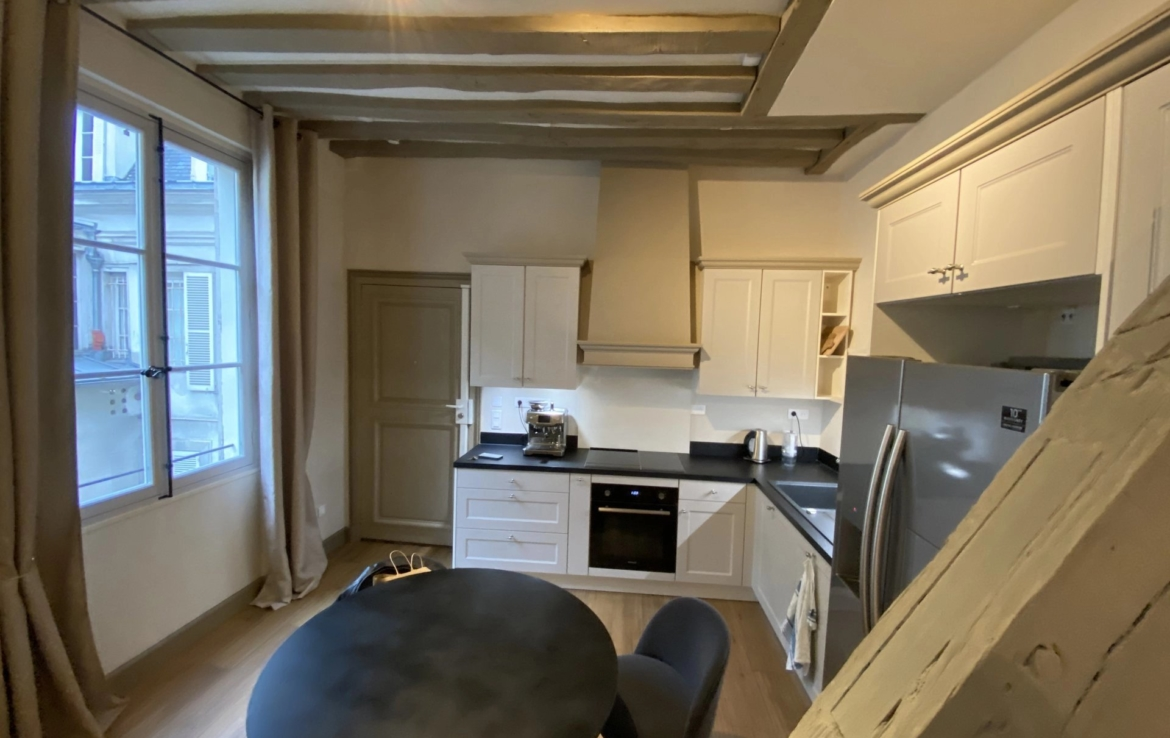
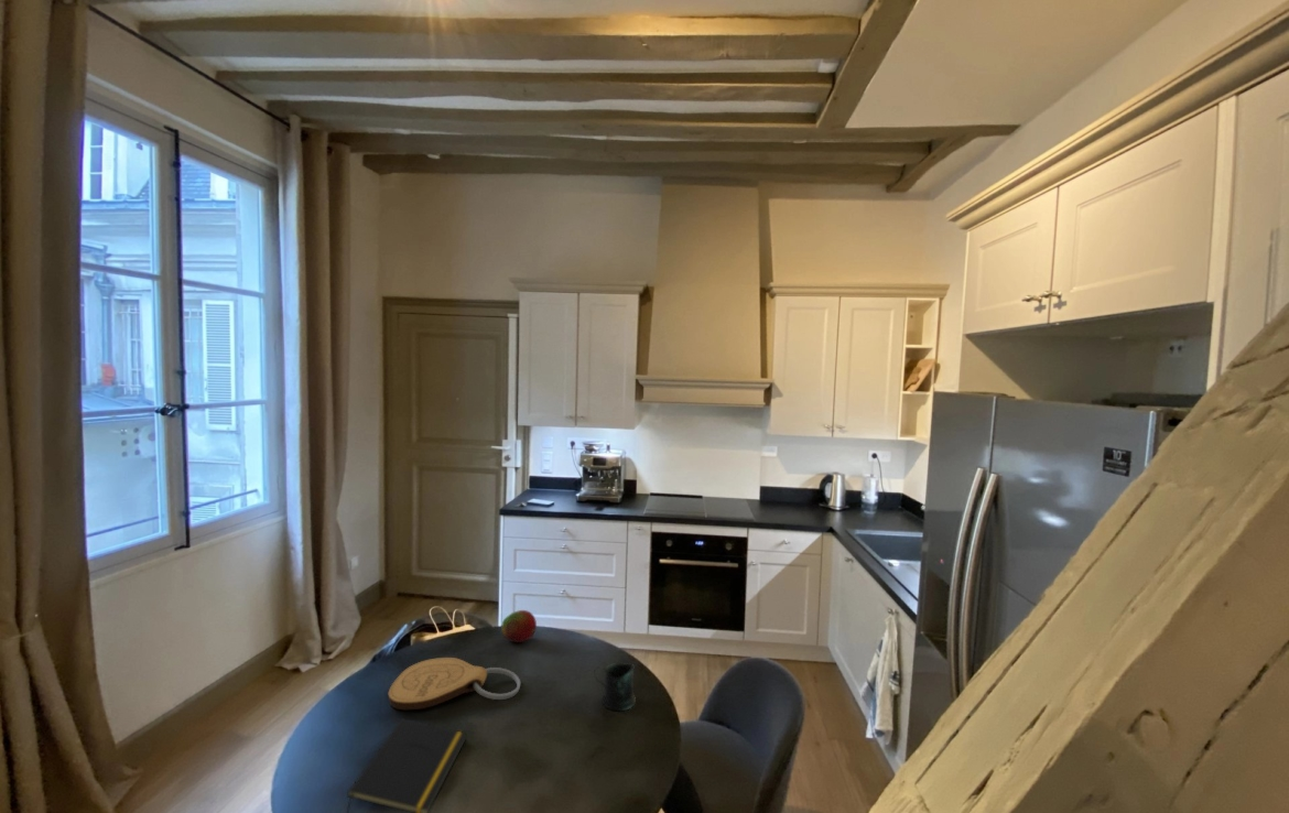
+ fruit [500,609,538,643]
+ mug [593,662,637,712]
+ notepad [346,717,468,813]
+ key chain [388,657,521,711]
